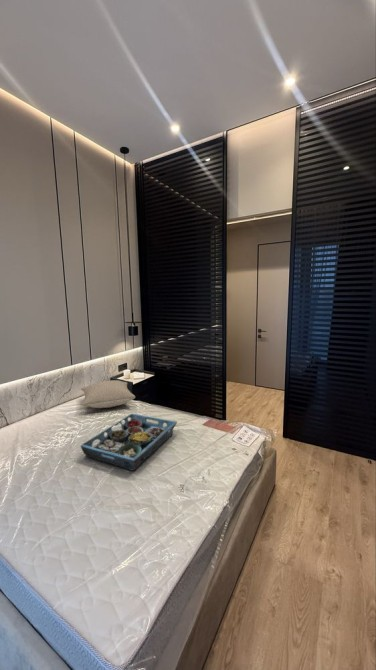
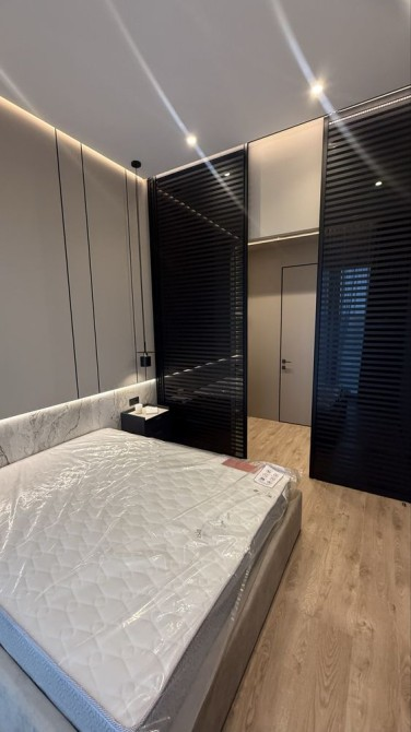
- pillow [80,379,136,409]
- serving tray [80,412,178,472]
